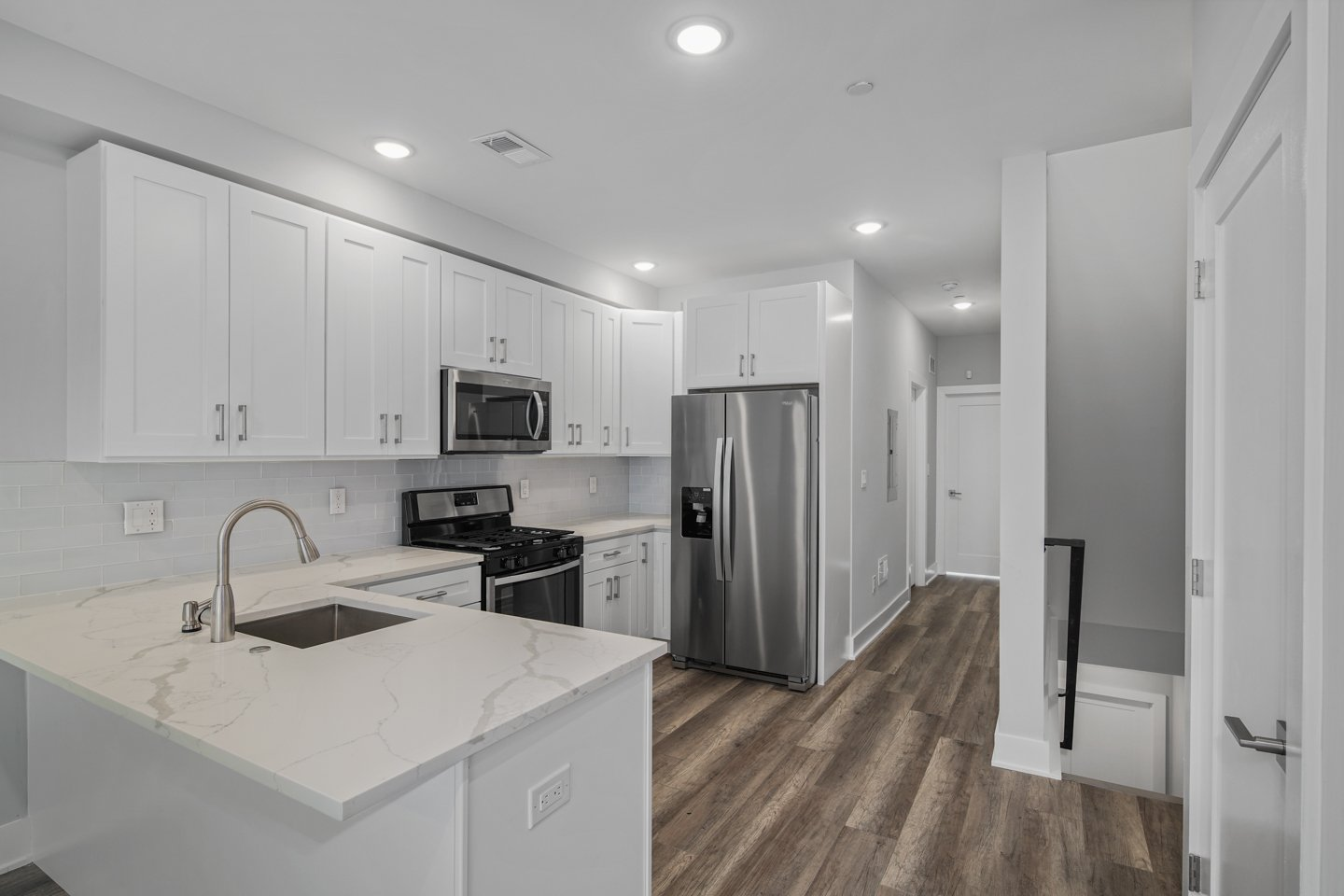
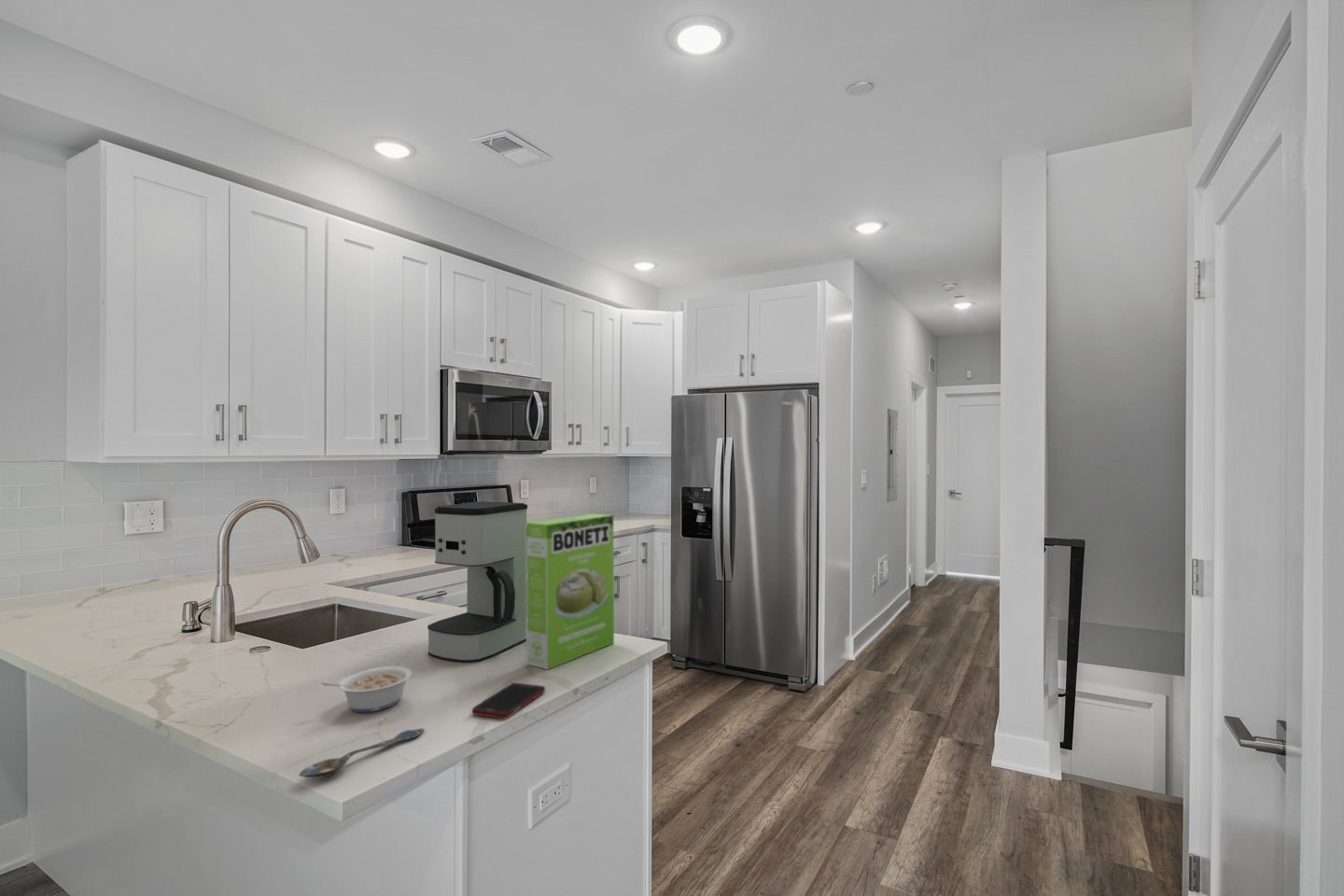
+ cake mix box [525,513,615,670]
+ cell phone [471,681,546,720]
+ legume [320,665,413,713]
+ spoon [299,727,425,778]
+ coffee maker [427,500,528,664]
